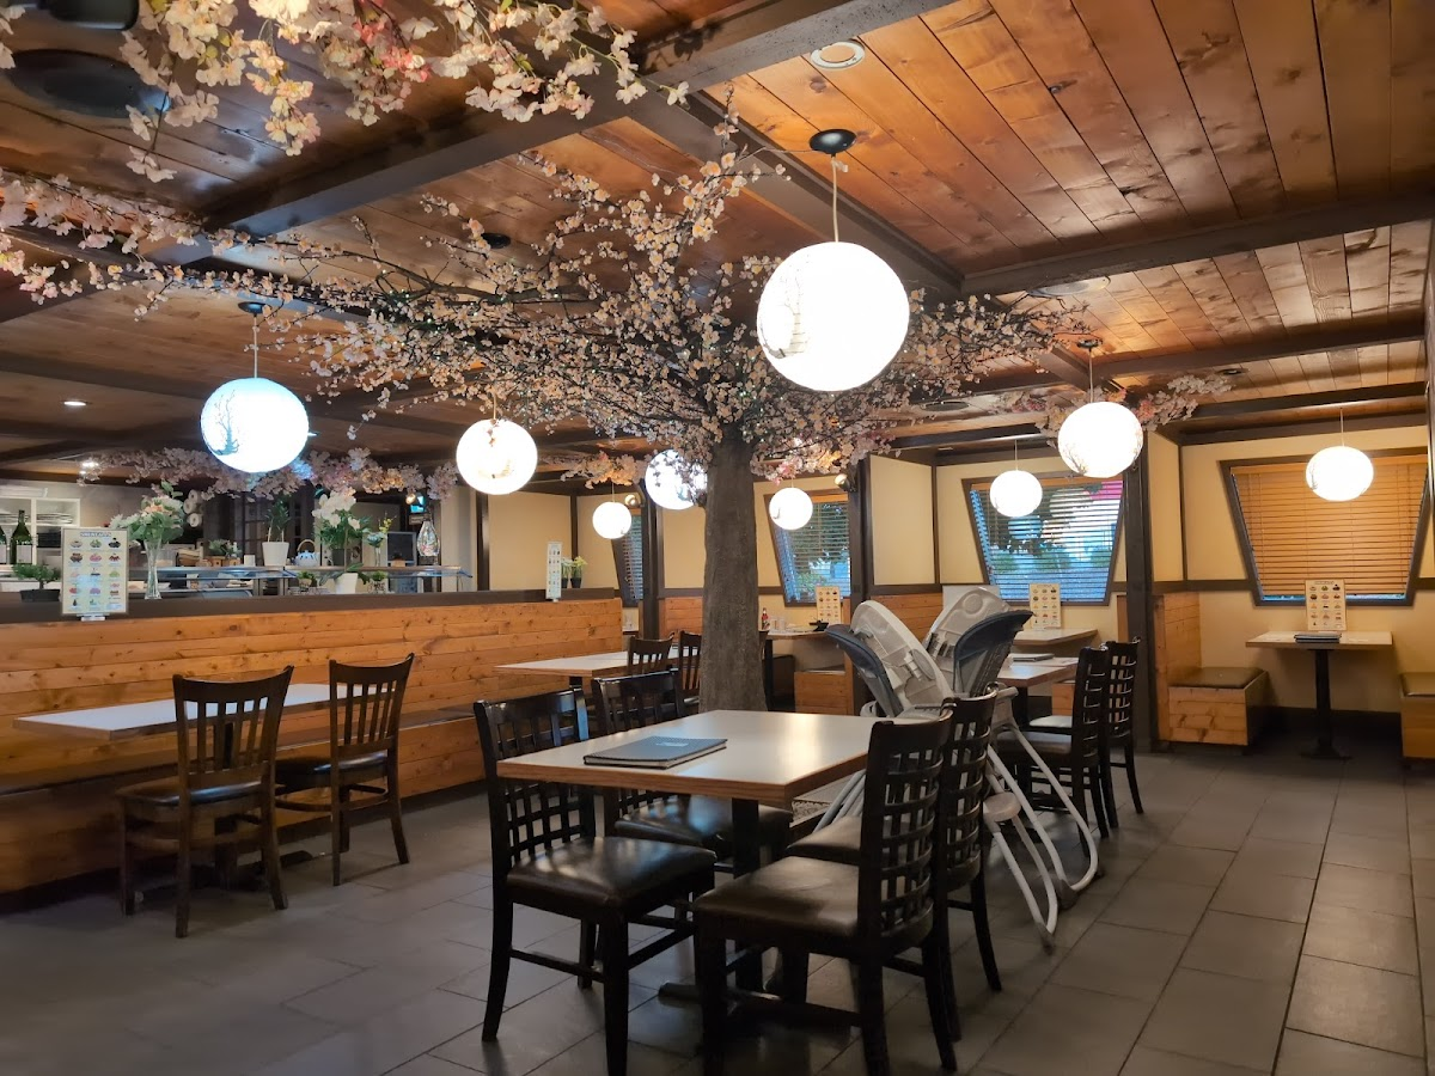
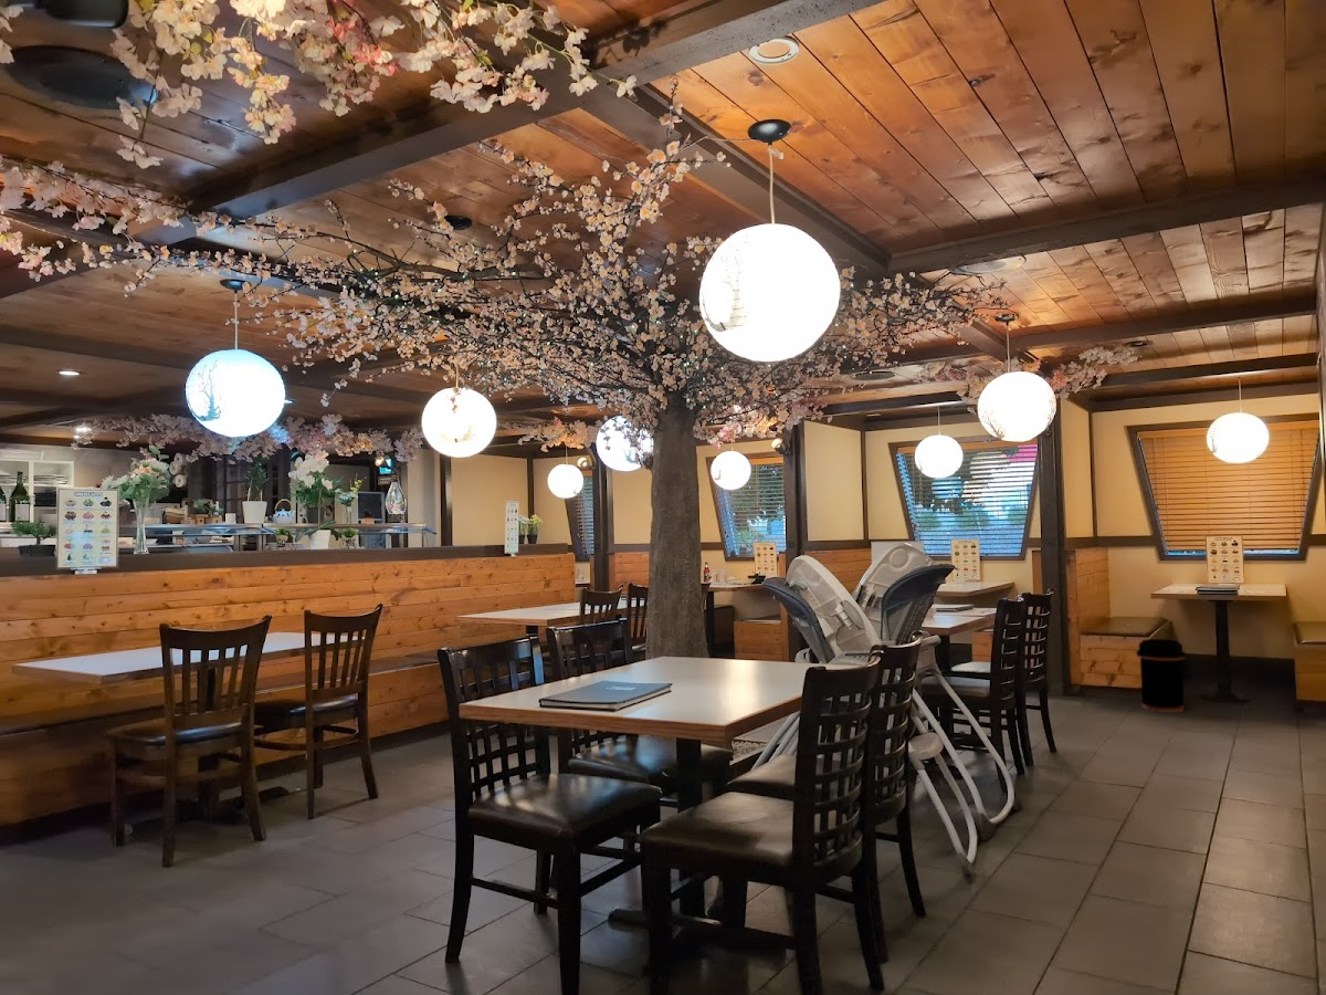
+ trash can [1135,638,1187,713]
